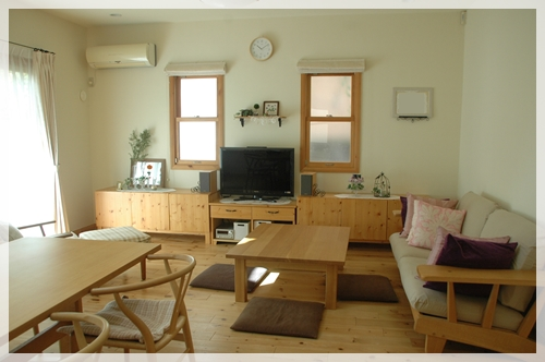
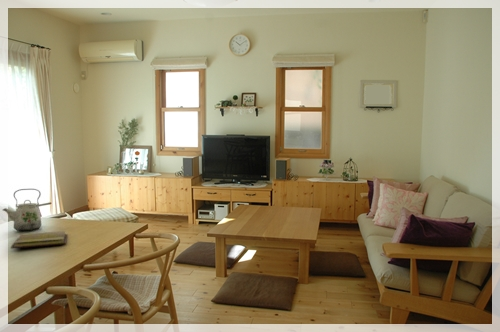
+ diary [10,230,68,249]
+ kettle [2,188,43,232]
